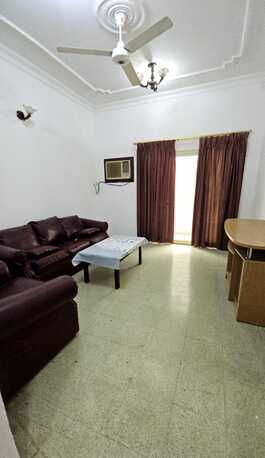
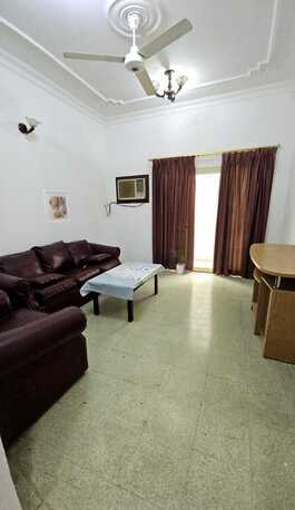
+ house plant [173,248,194,276]
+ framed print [42,189,72,226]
